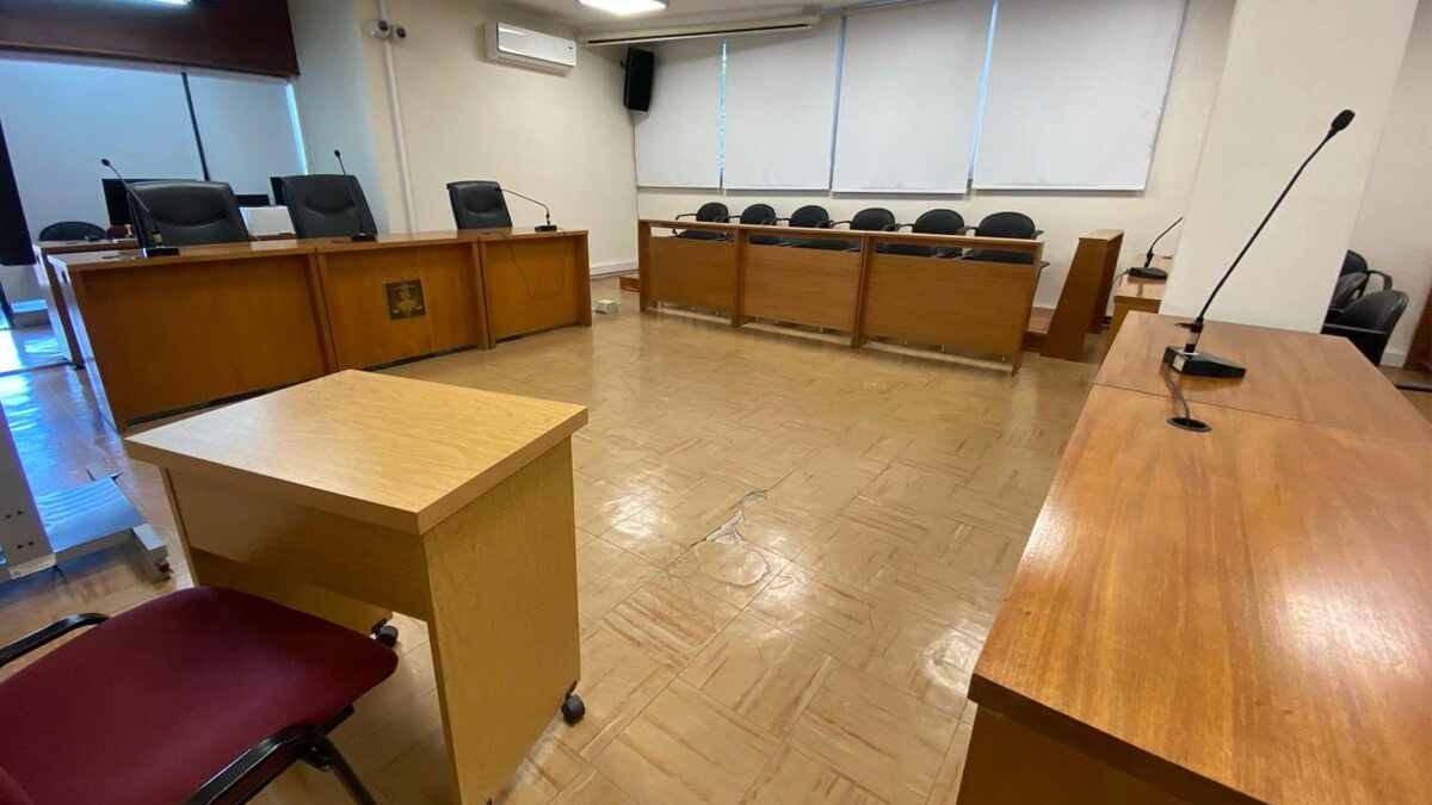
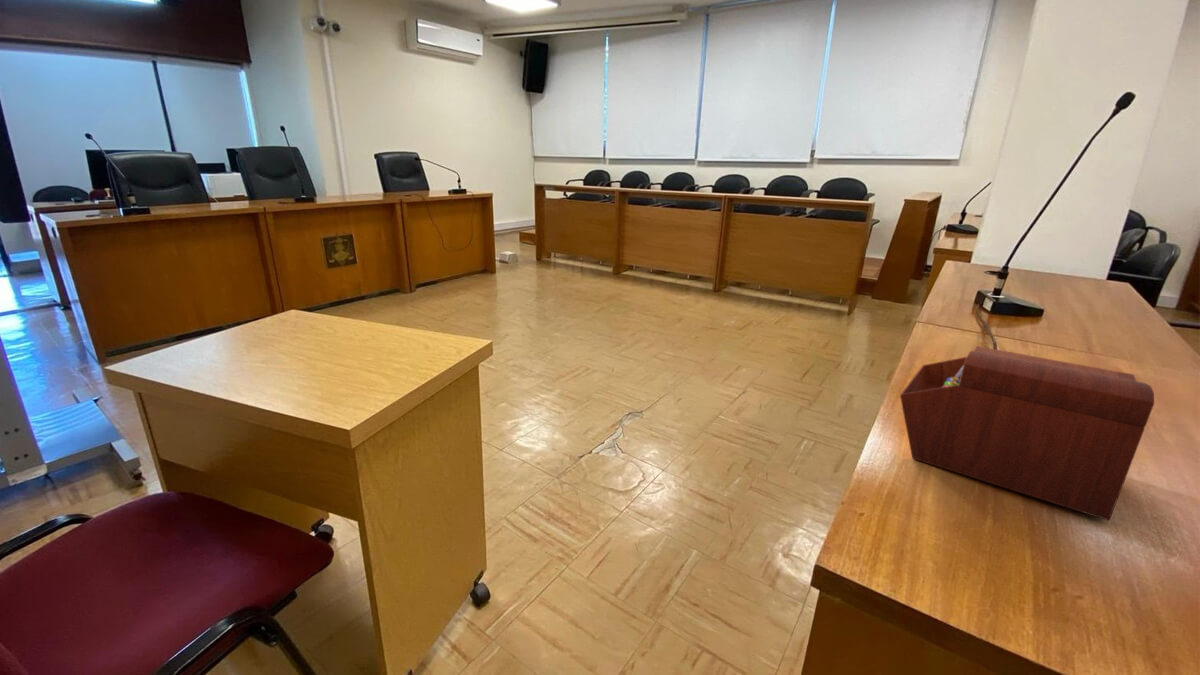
+ sewing box [899,345,1155,522]
